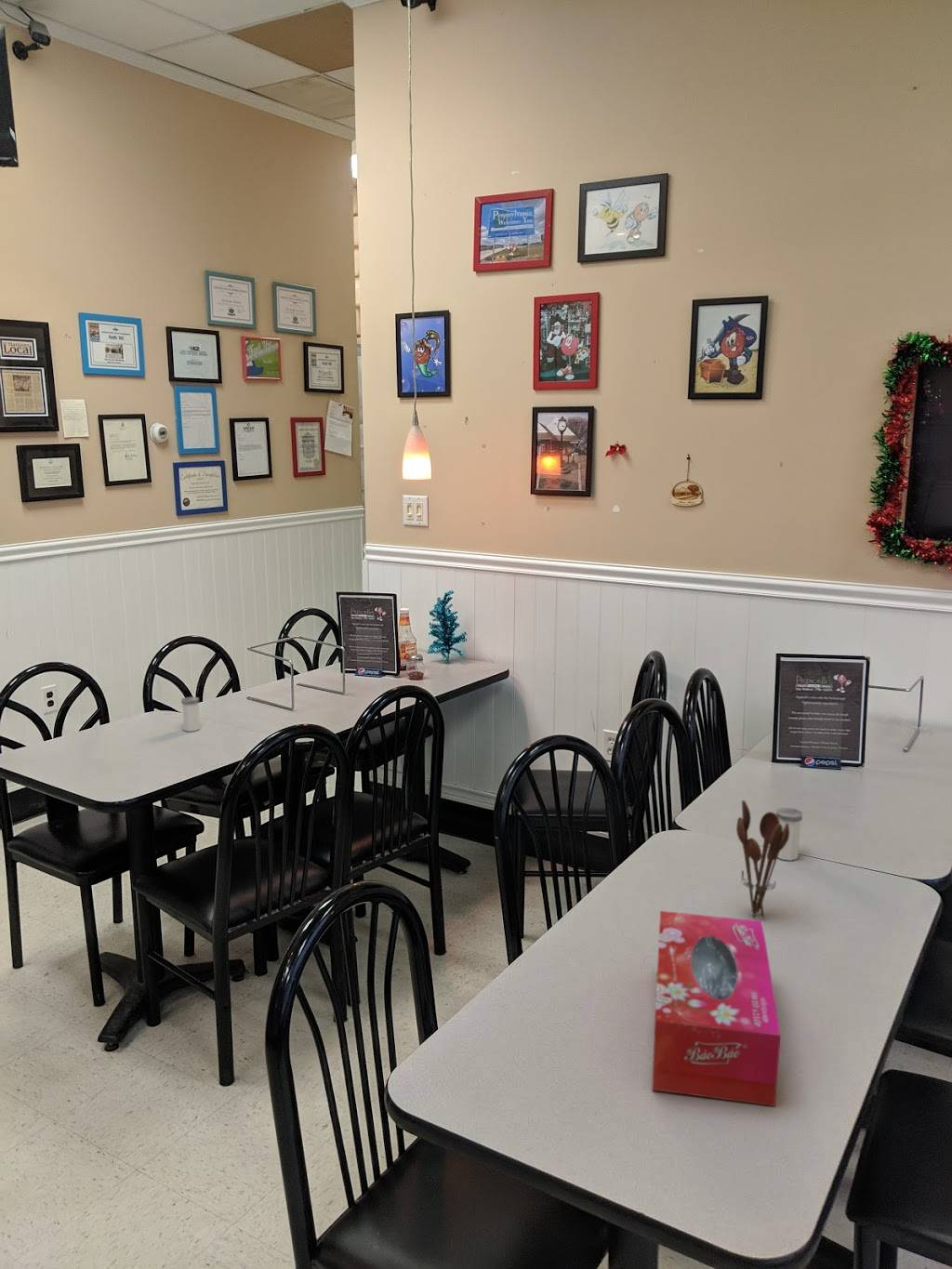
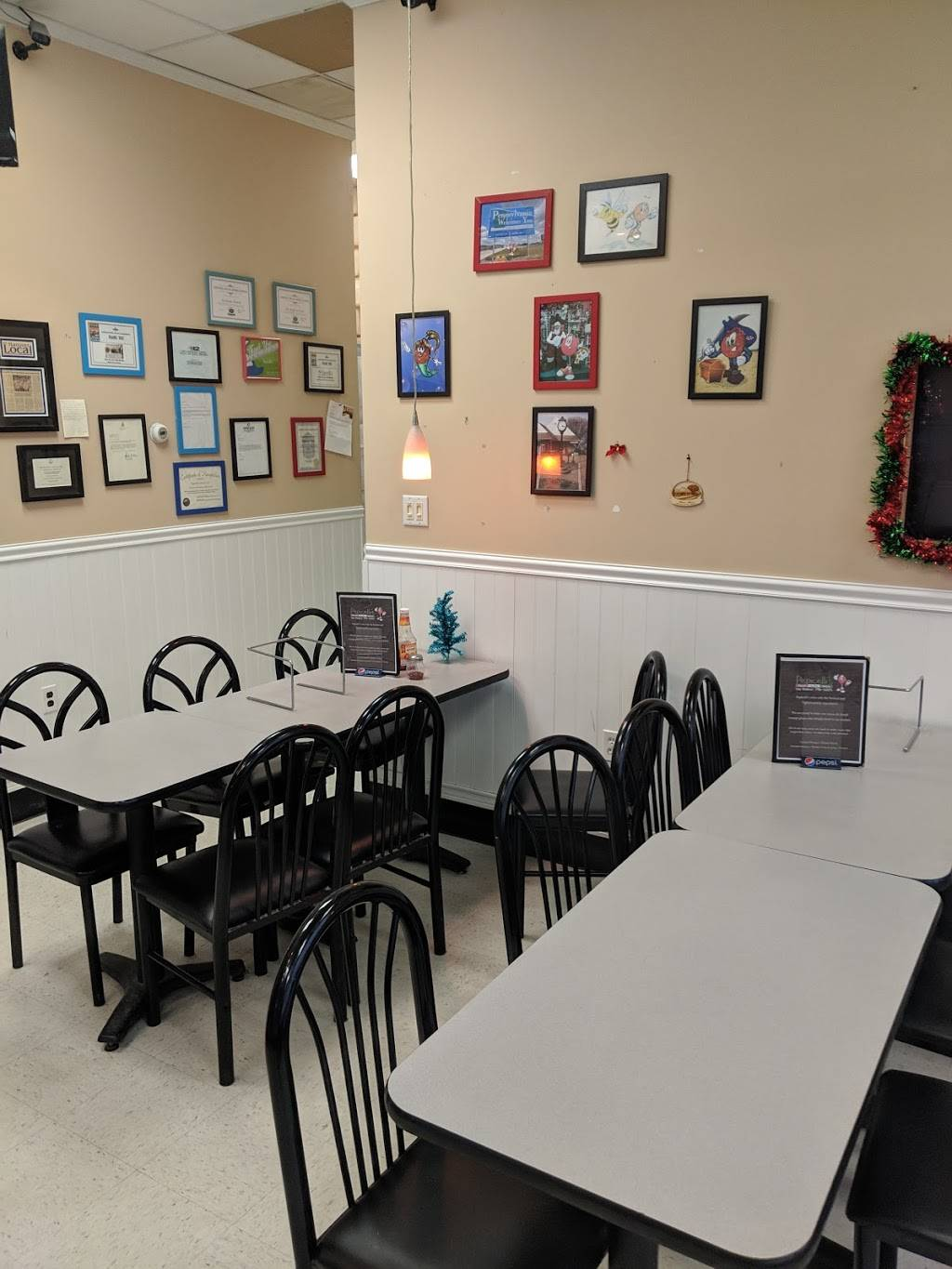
- tissue box [651,910,782,1107]
- salt shaker [775,807,803,862]
- salt shaker [180,696,201,733]
- utensil holder [735,800,789,919]
